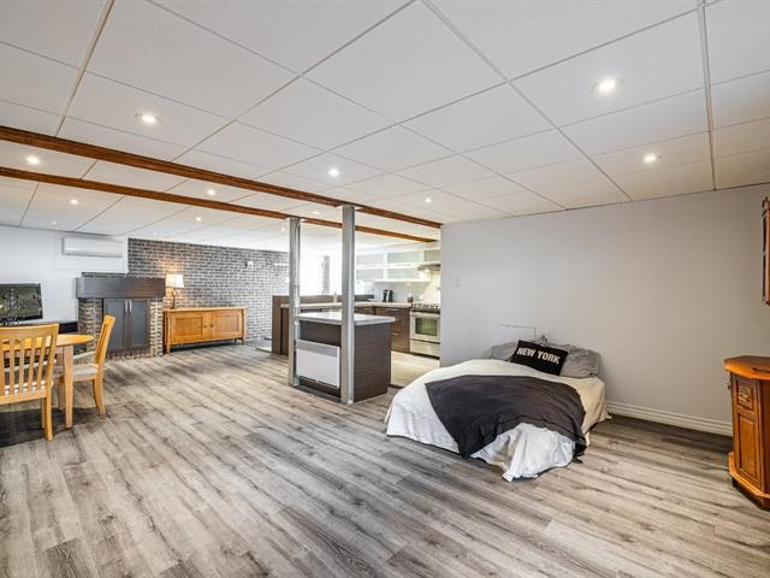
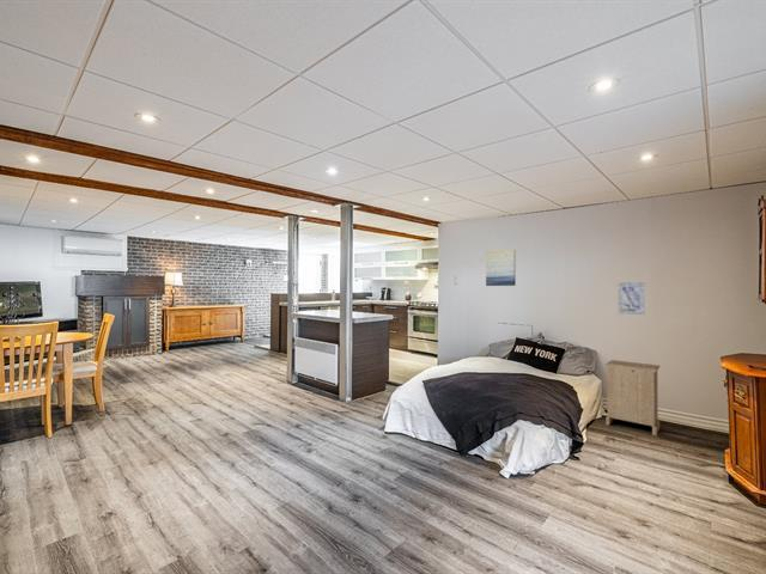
+ wall art [616,281,646,316]
+ cabinet [604,359,662,436]
+ wall art [485,249,517,287]
